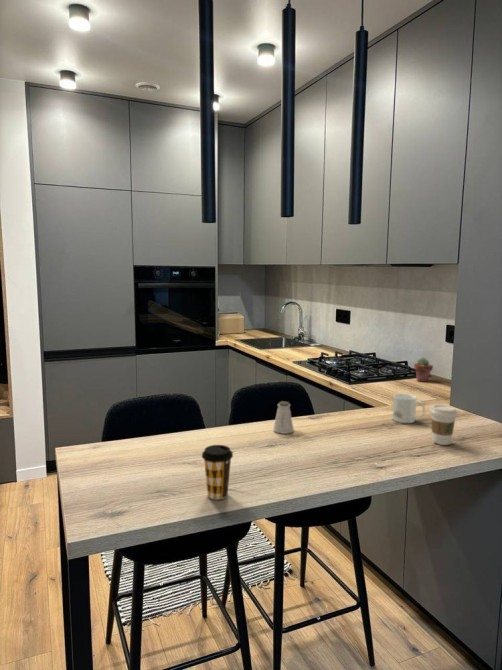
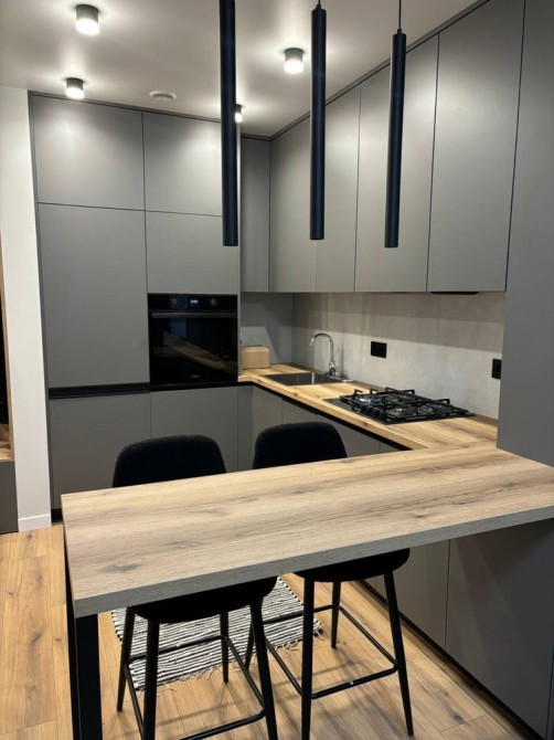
- potted succulent [413,357,434,383]
- saltshaker [272,400,295,435]
- mug [392,393,426,424]
- coffee cup [428,403,459,446]
- coffee cup [201,444,234,501]
